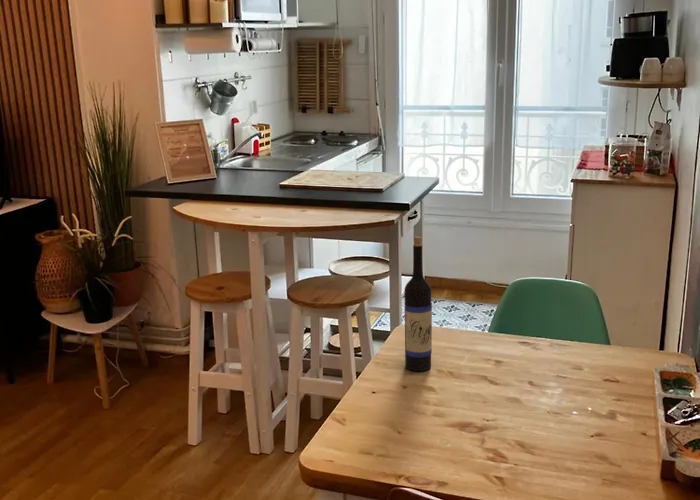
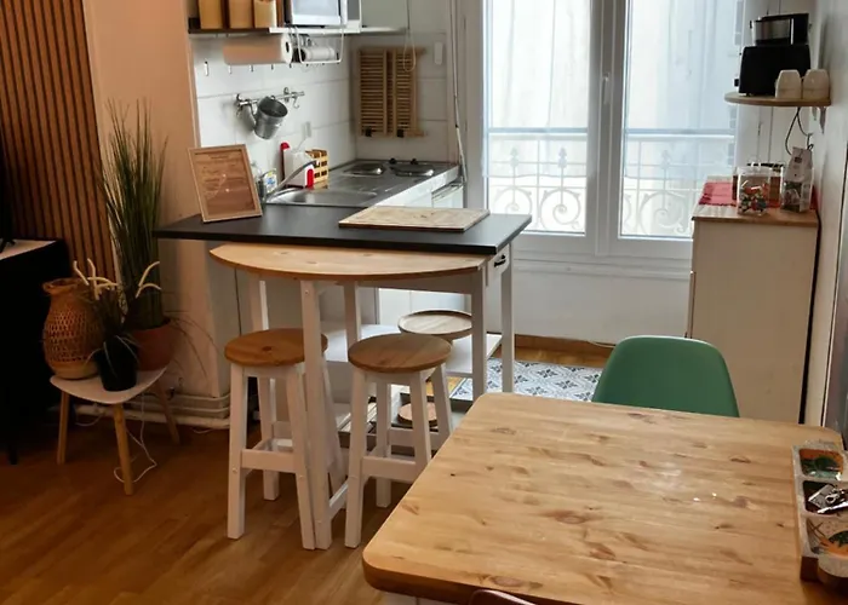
- wine bottle [403,236,433,372]
